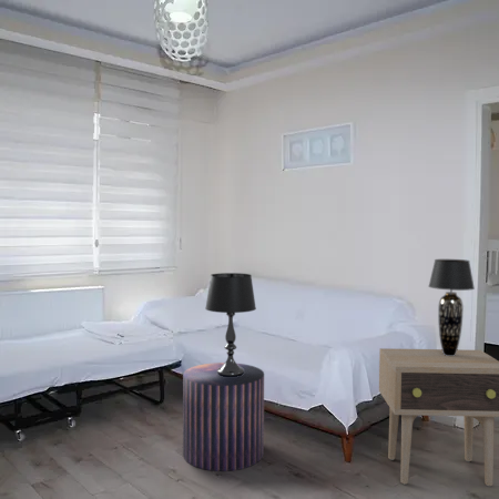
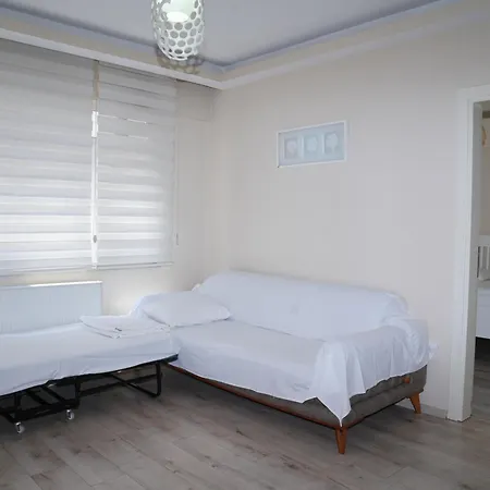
- stool [182,361,265,472]
- table lamp [427,258,476,356]
- side table [378,347,499,488]
- table lamp [204,272,257,377]
